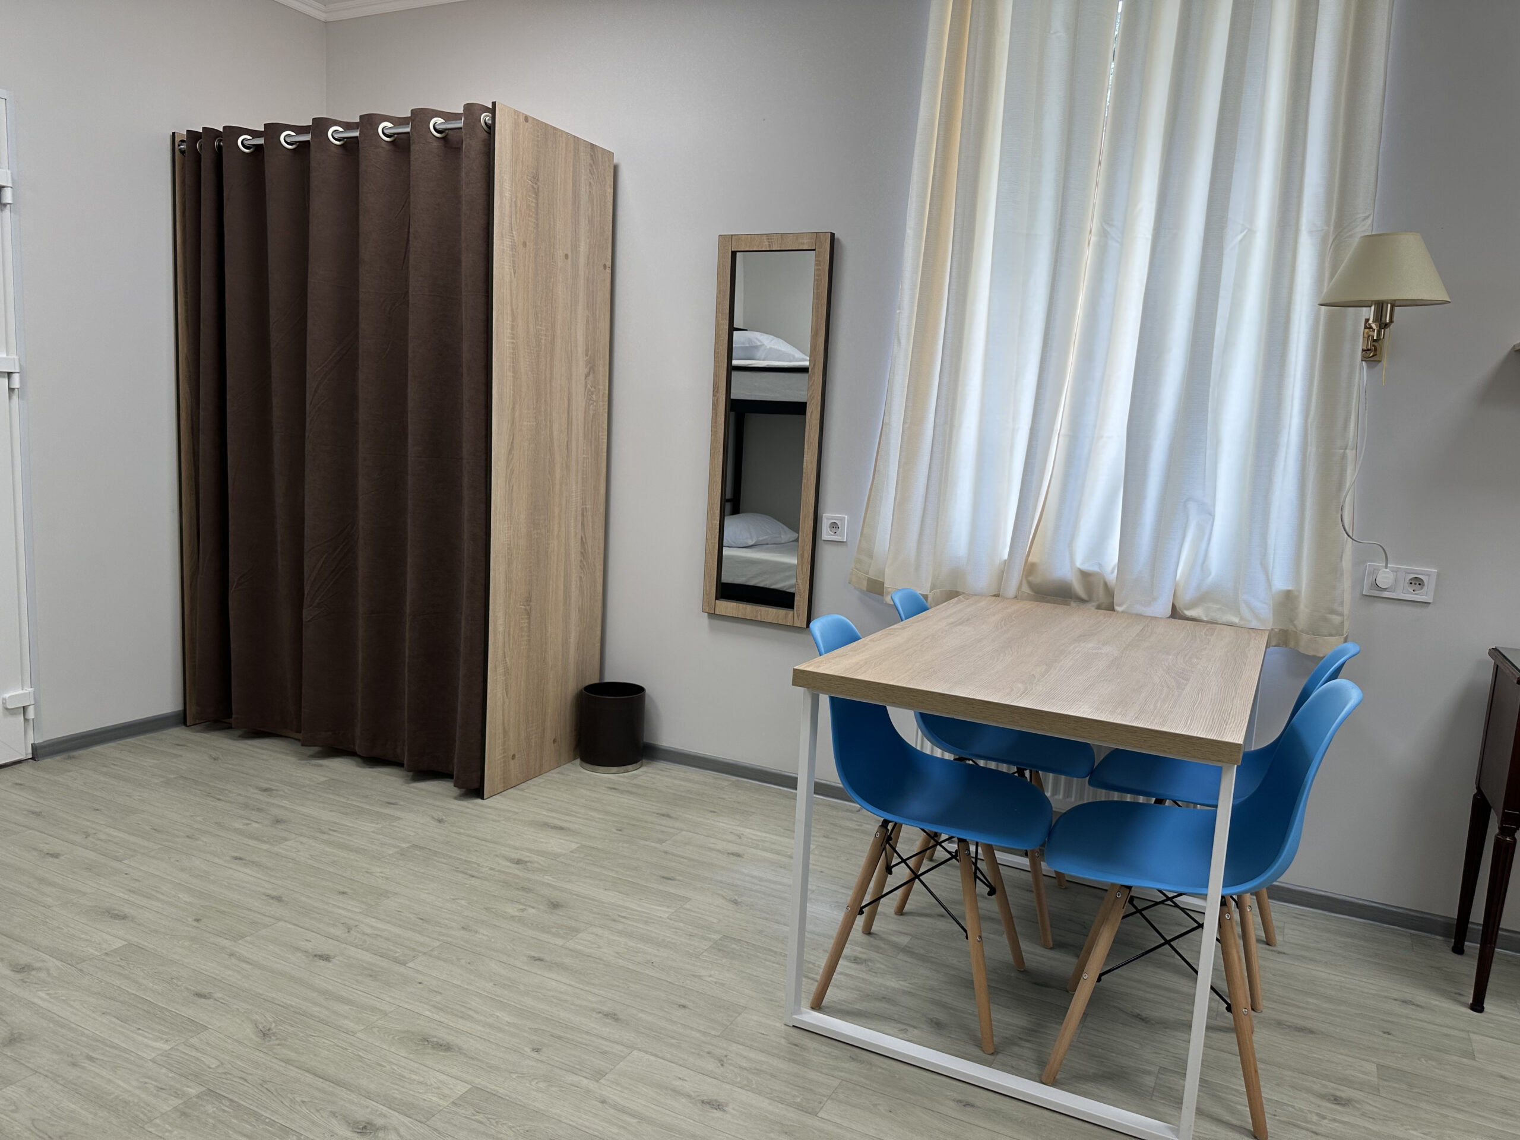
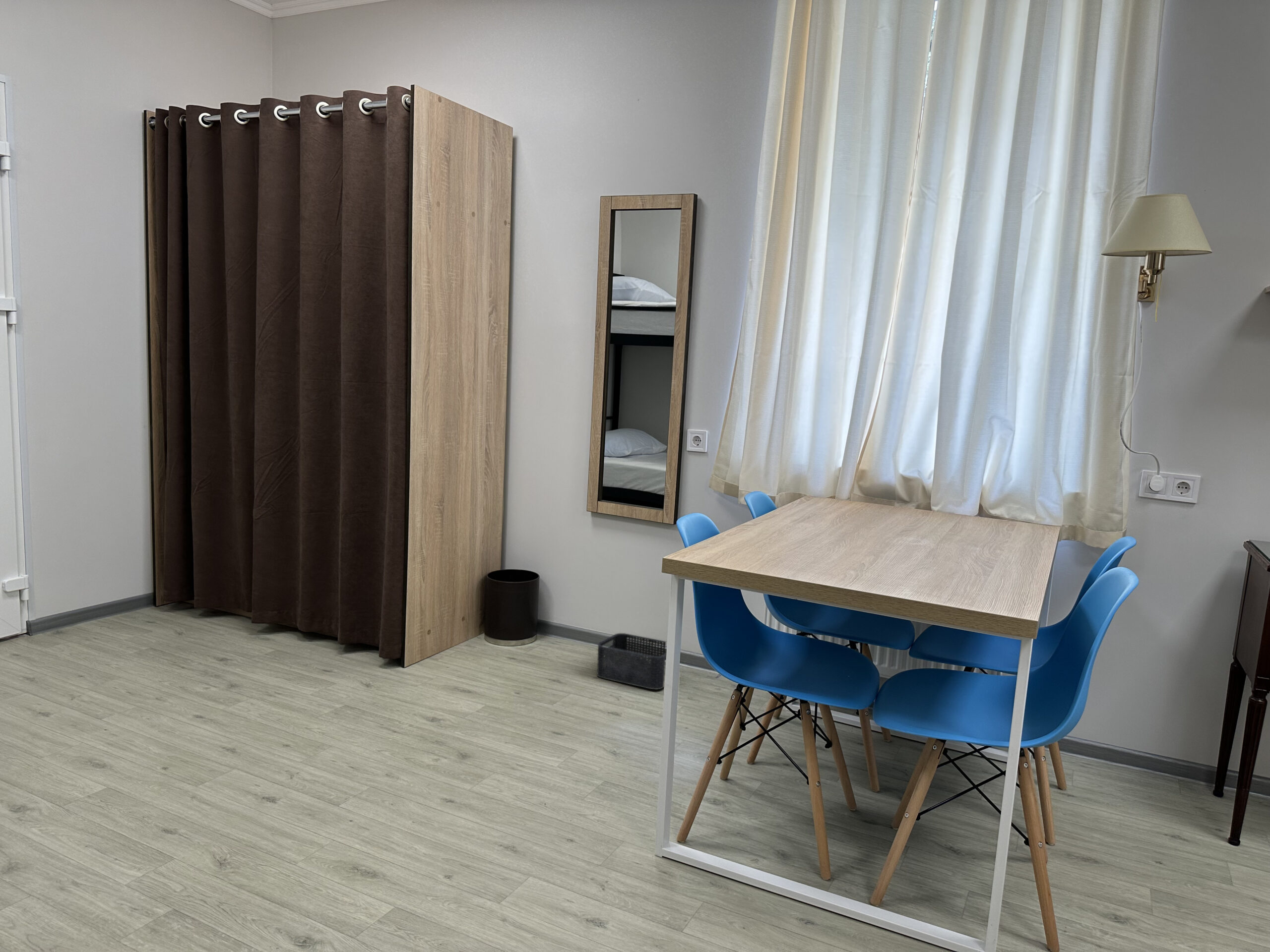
+ storage bin [596,633,667,690]
